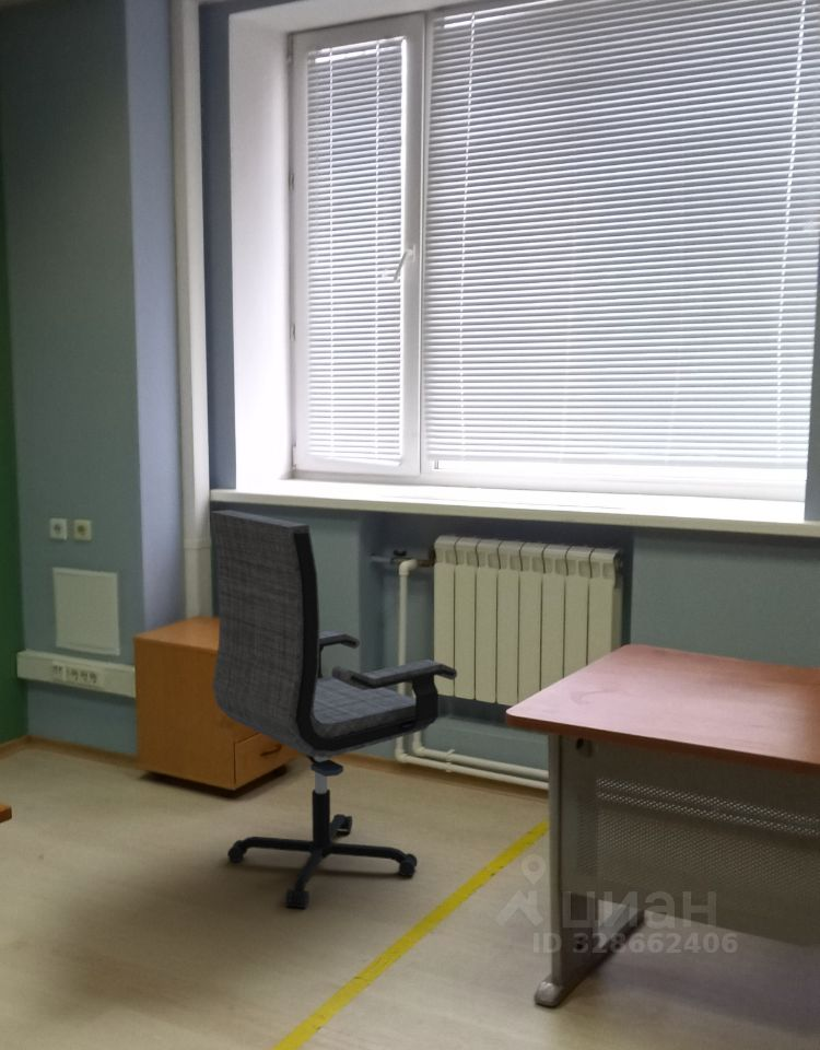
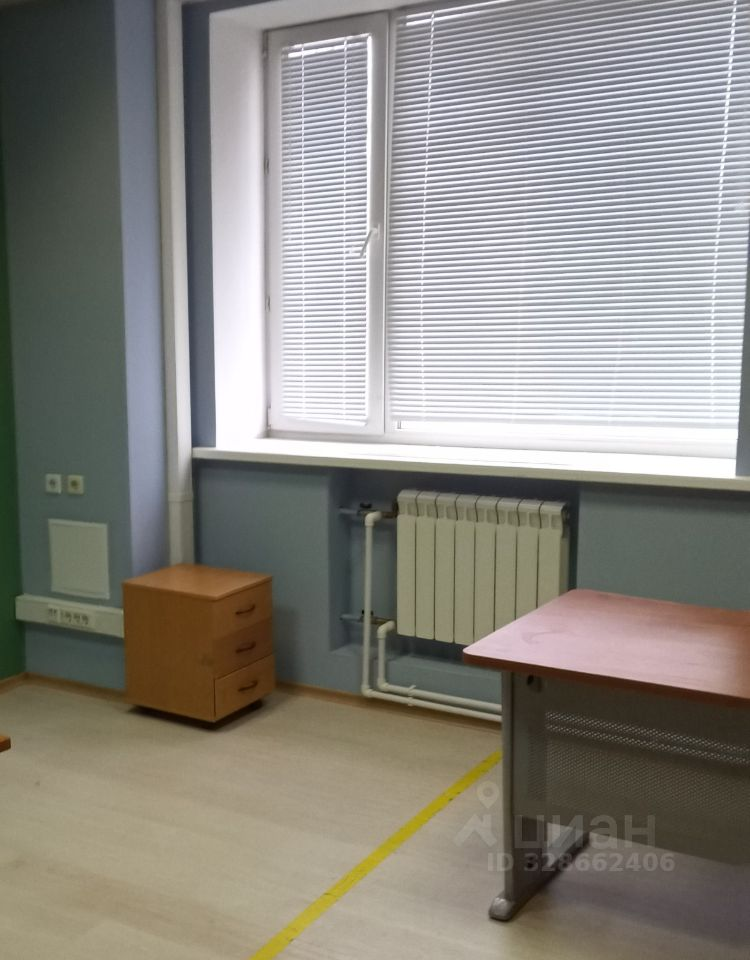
- office chair [209,509,458,910]
